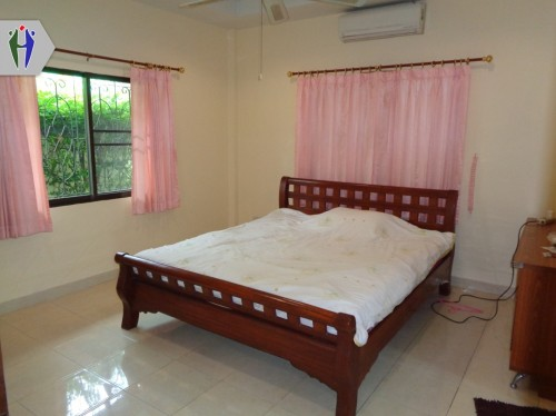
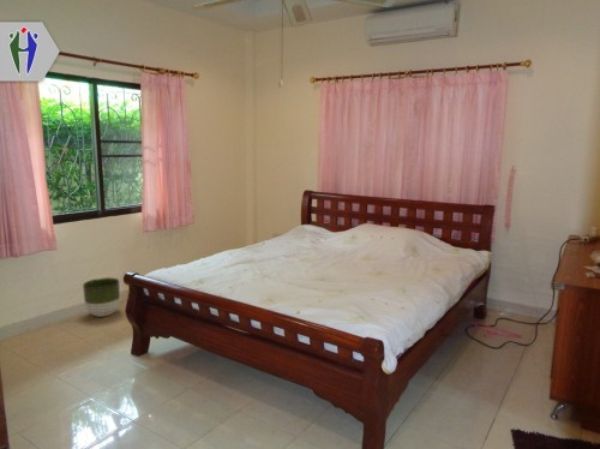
+ planter [82,276,121,318]
